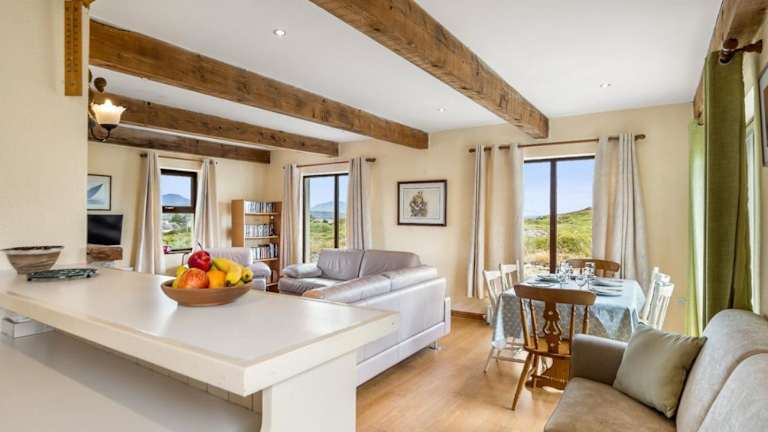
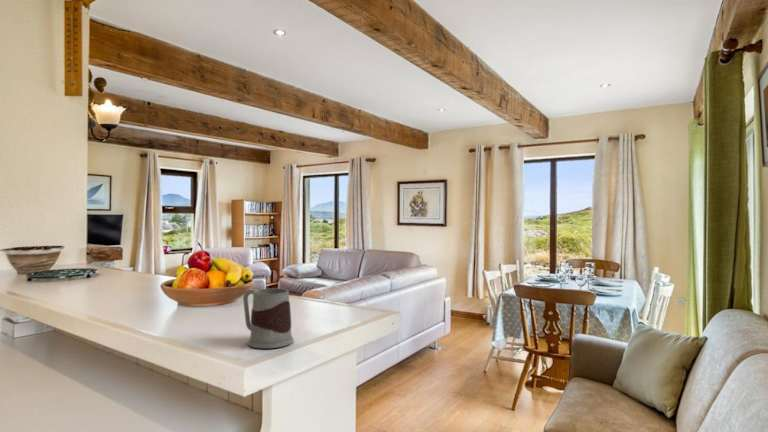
+ mug [242,287,295,349]
